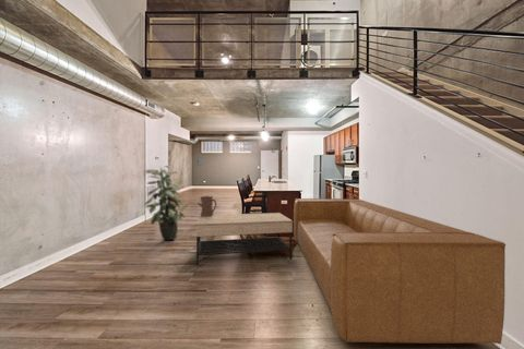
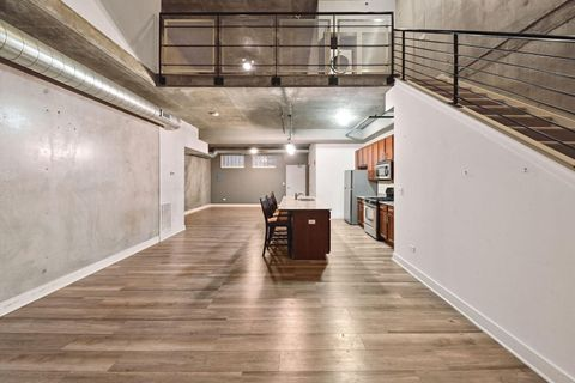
- indoor plant [143,165,189,241]
- coffee table [195,212,294,266]
- sofa [293,197,507,346]
- ceramic pot [198,195,217,216]
